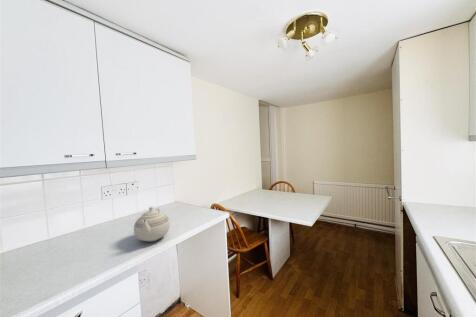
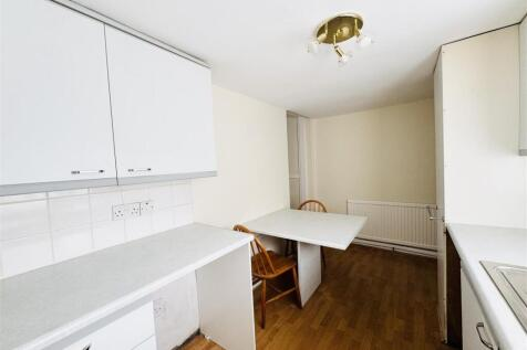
- teapot [133,206,171,243]
